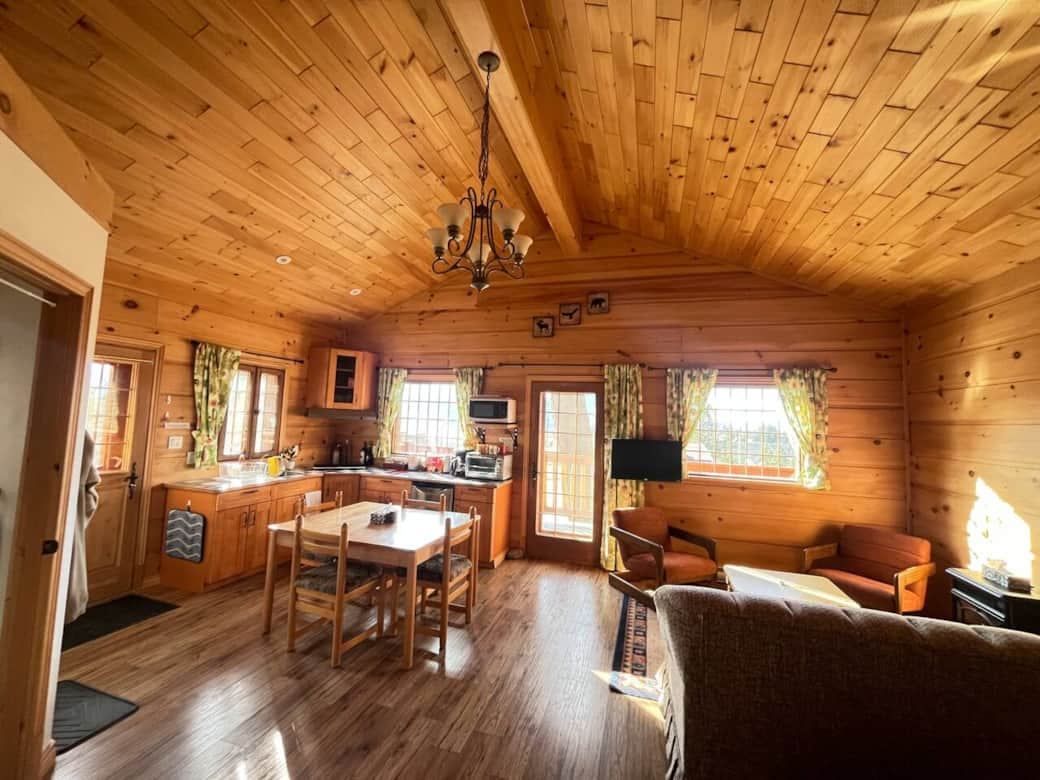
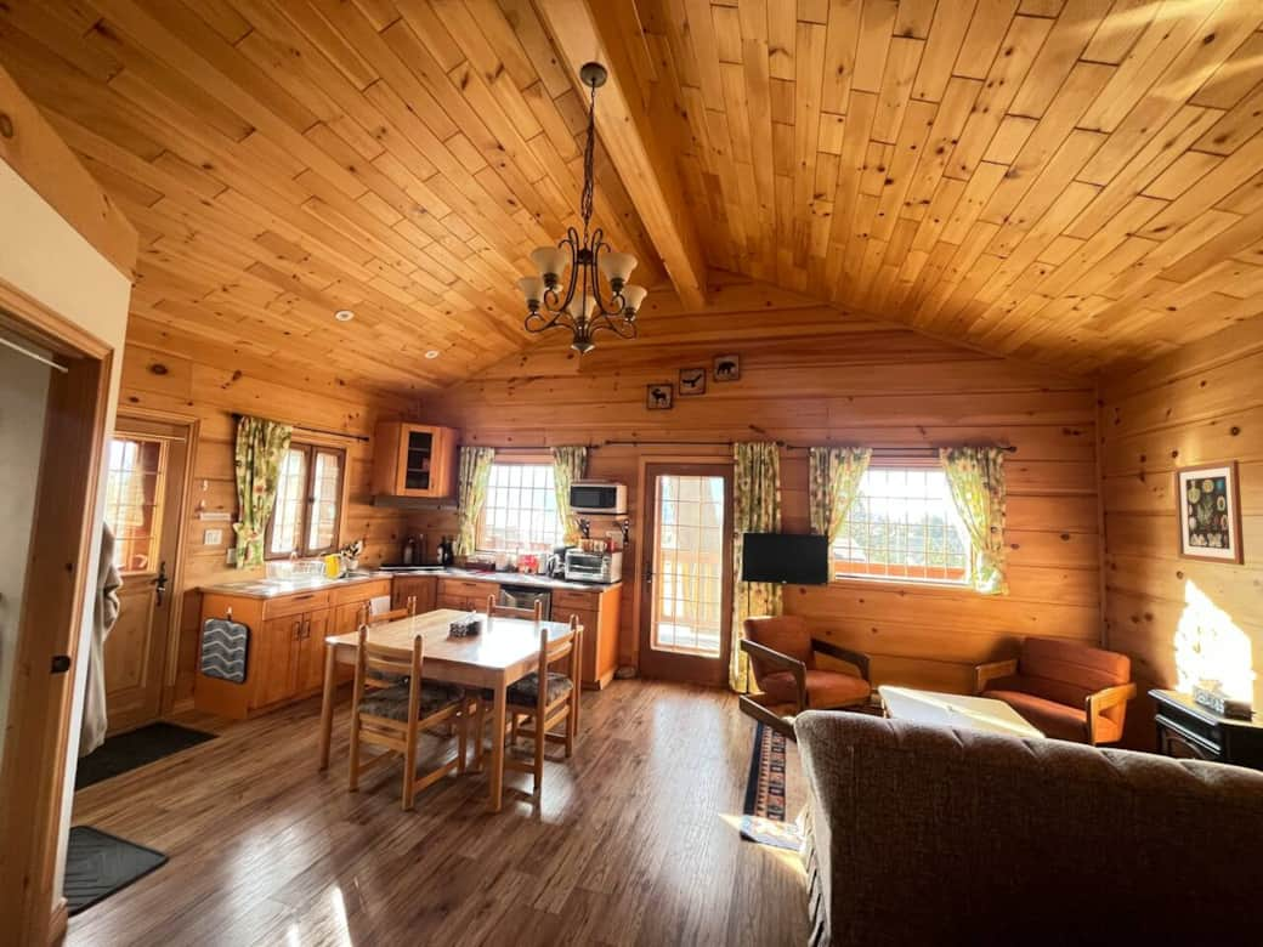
+ wall art [1172,459,1246,567]
